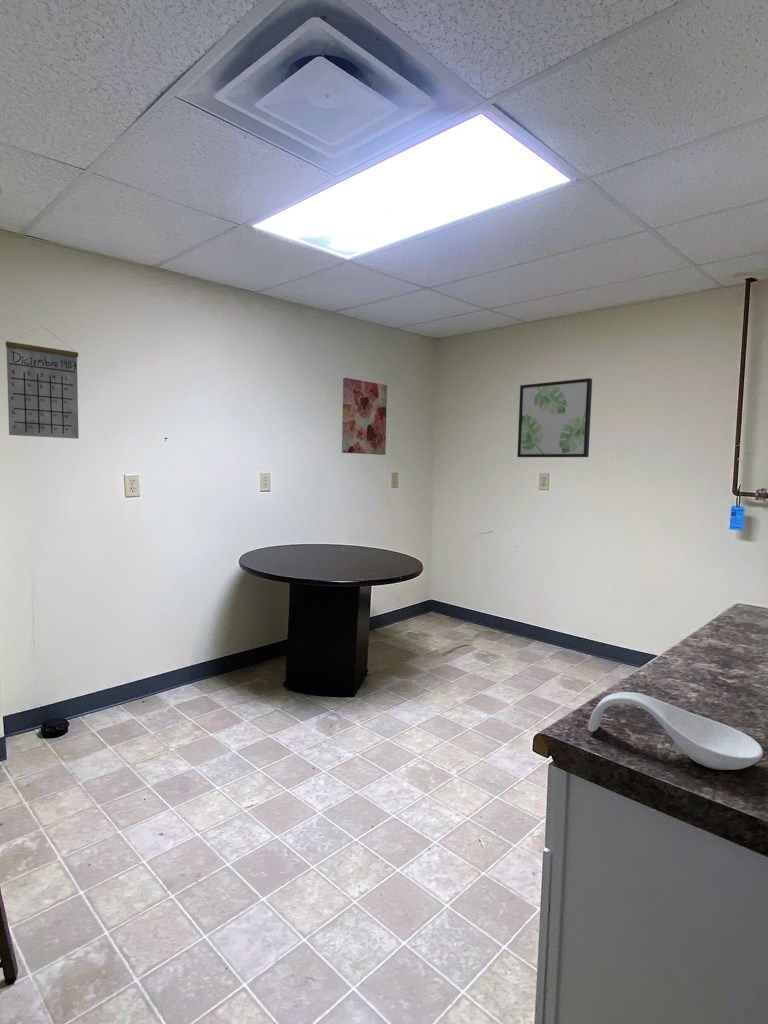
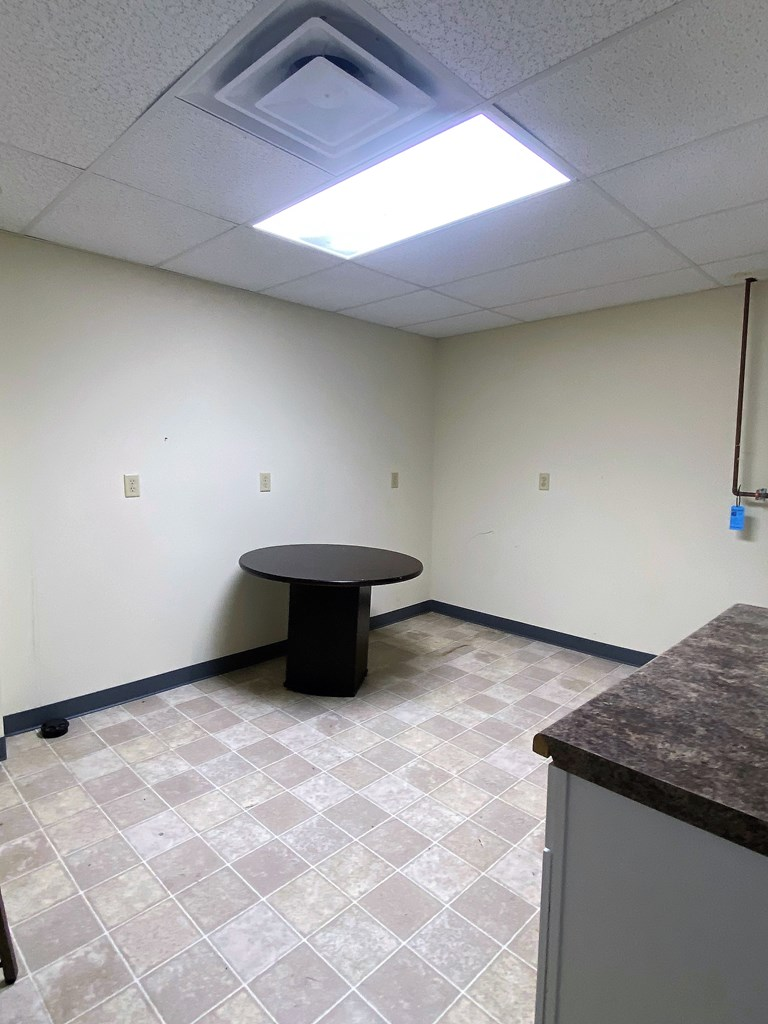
- wall art [516,377,593,458]
- wall art [341,377,388,456]
- spoon rest [587,691,764,771]
- calendar [4,325,80,440]
